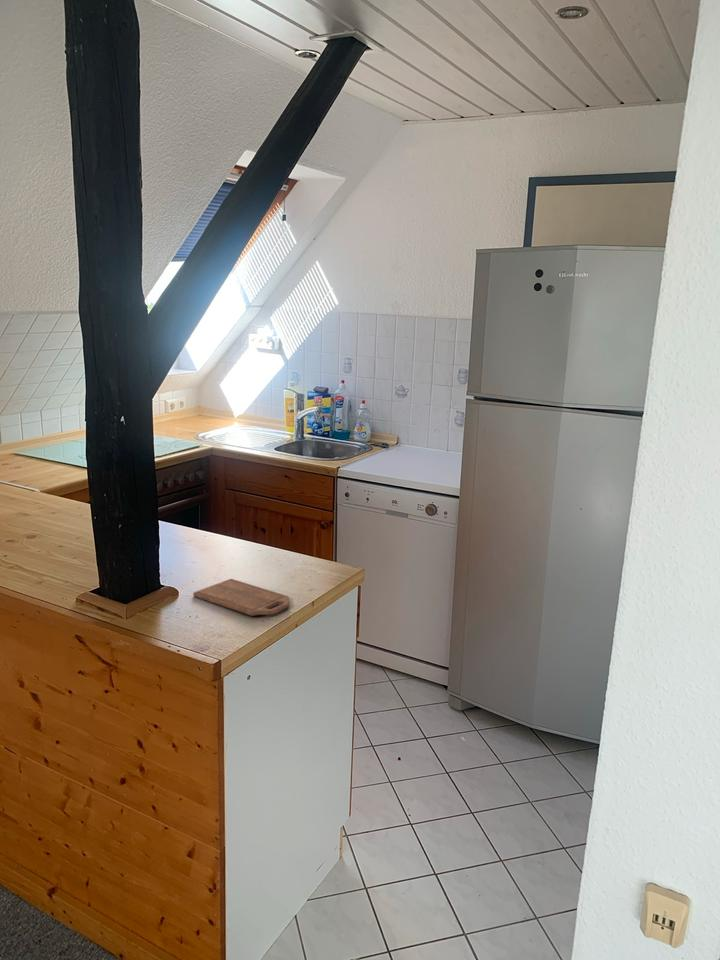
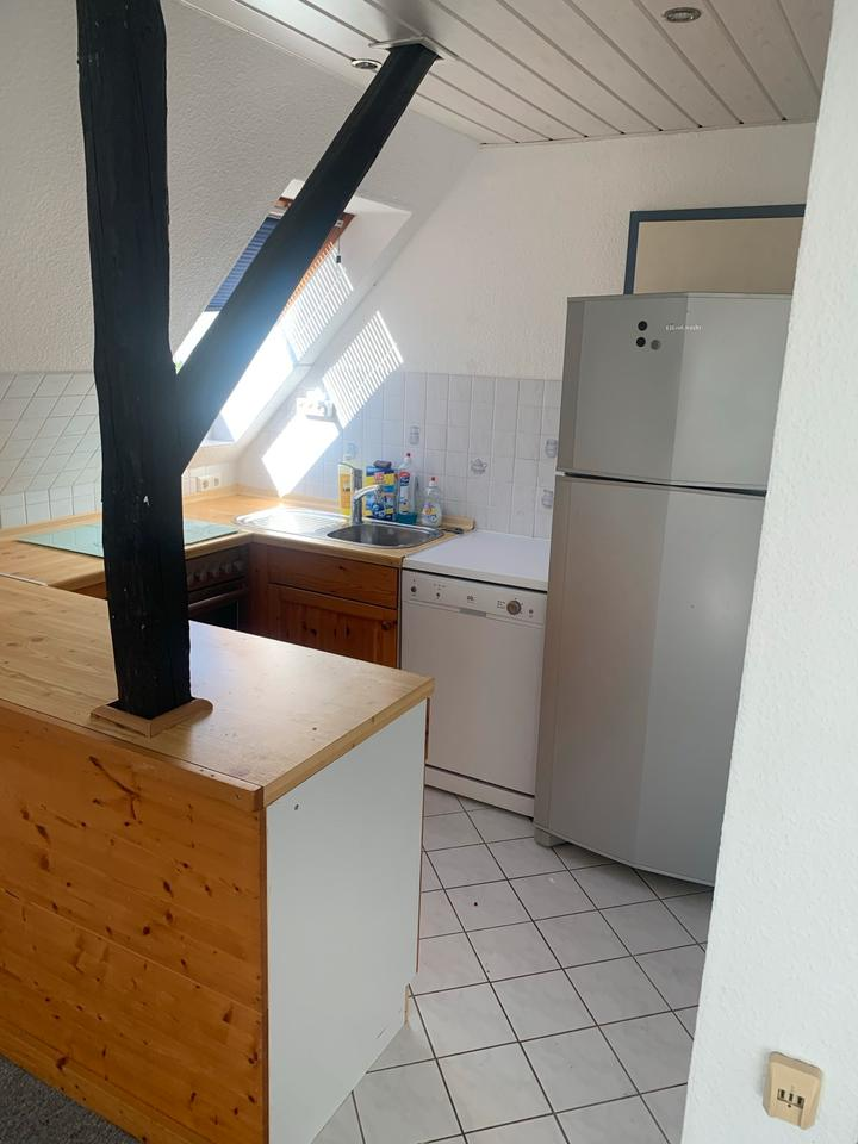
- cutting board [192,578,290,617]
